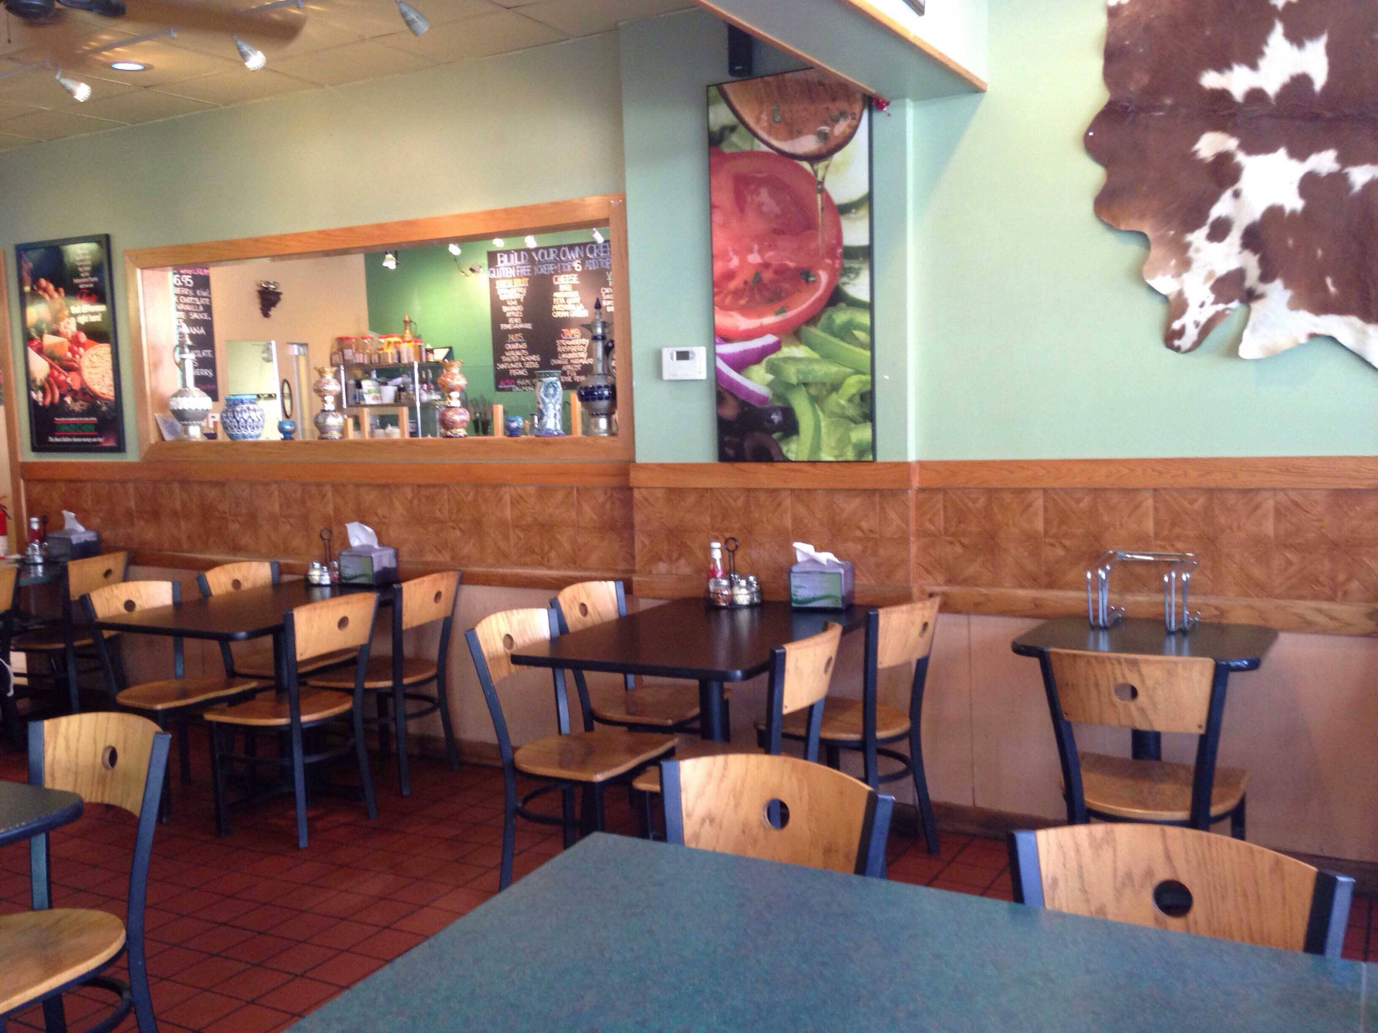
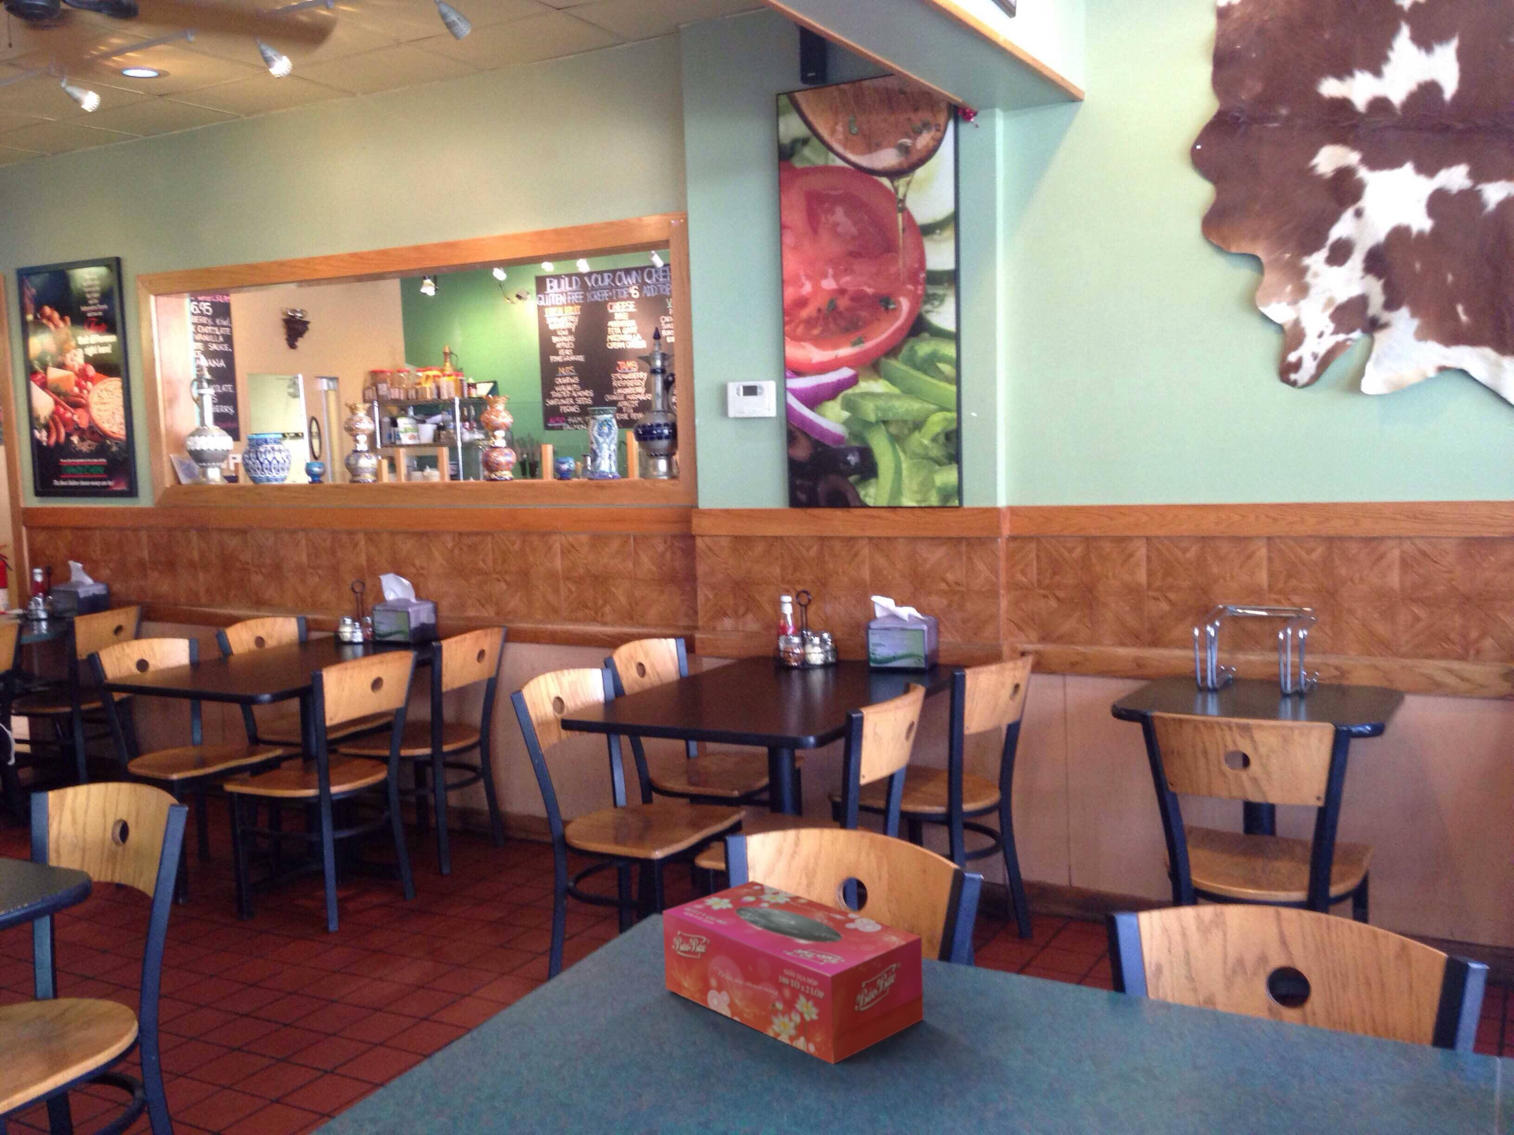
+ tissue box [663,880,924,1065]
